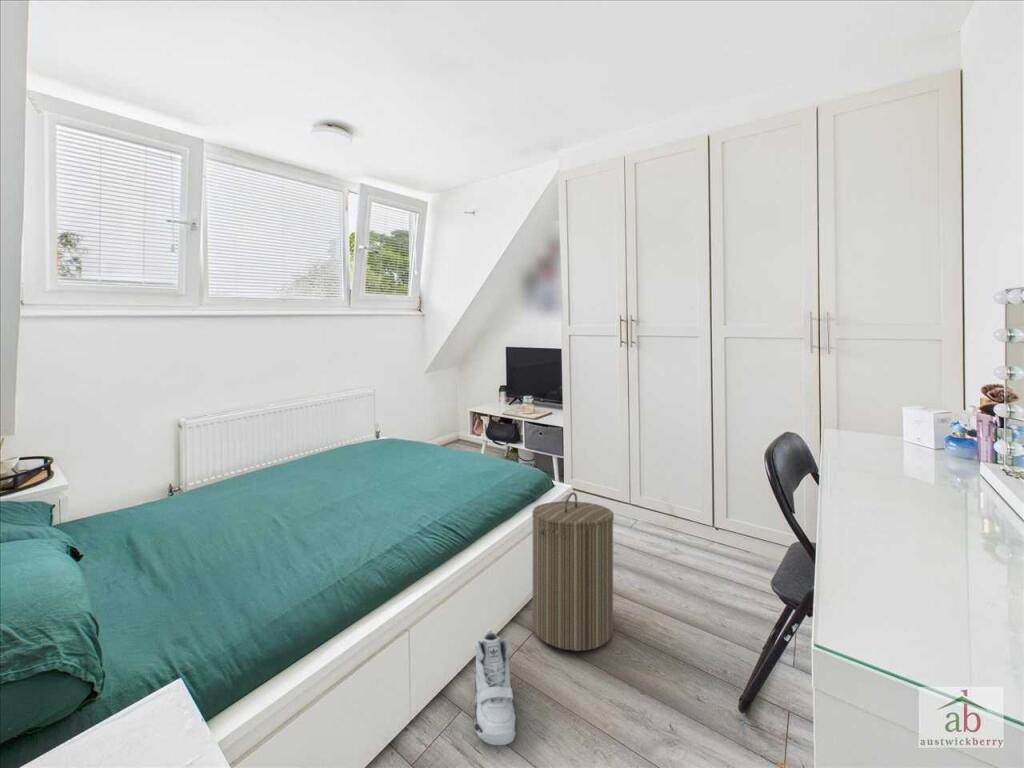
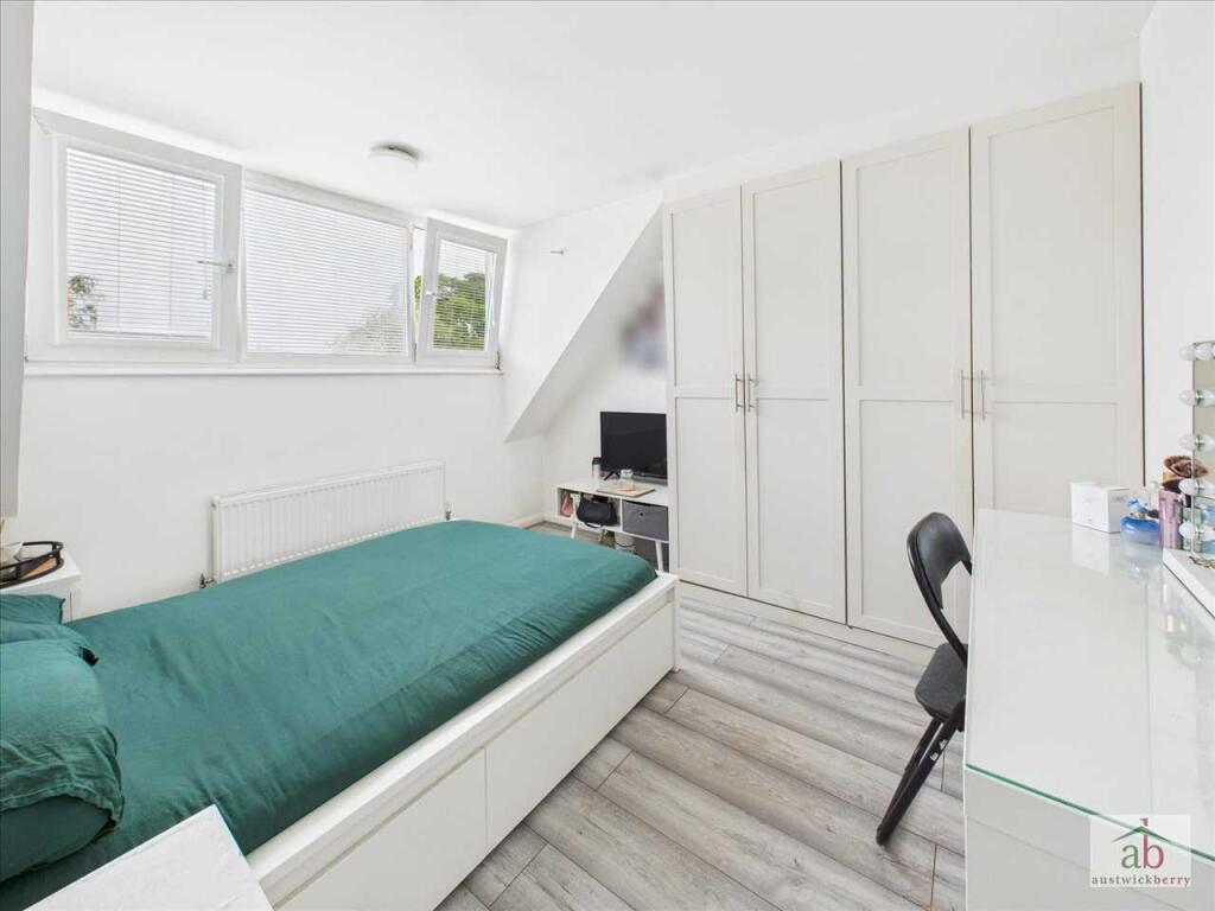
- laundry hamper [531,491,615,652]
- sneaker [473,627,518,746]
